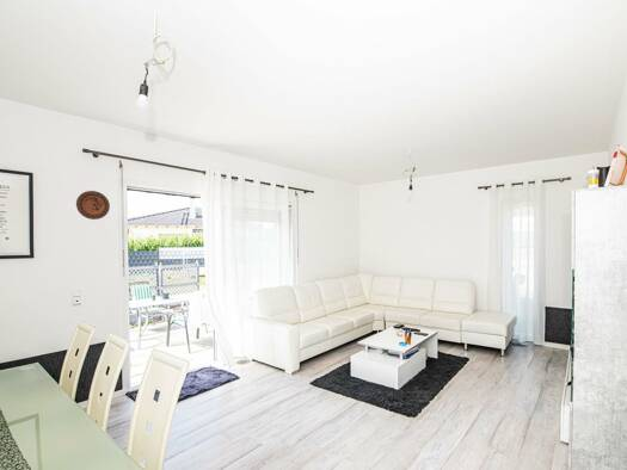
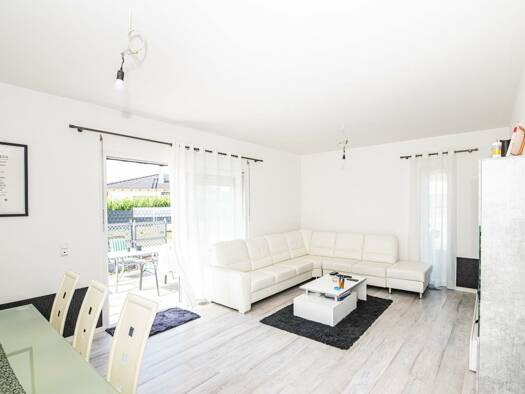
- decorative plate [75,190,111,221]
